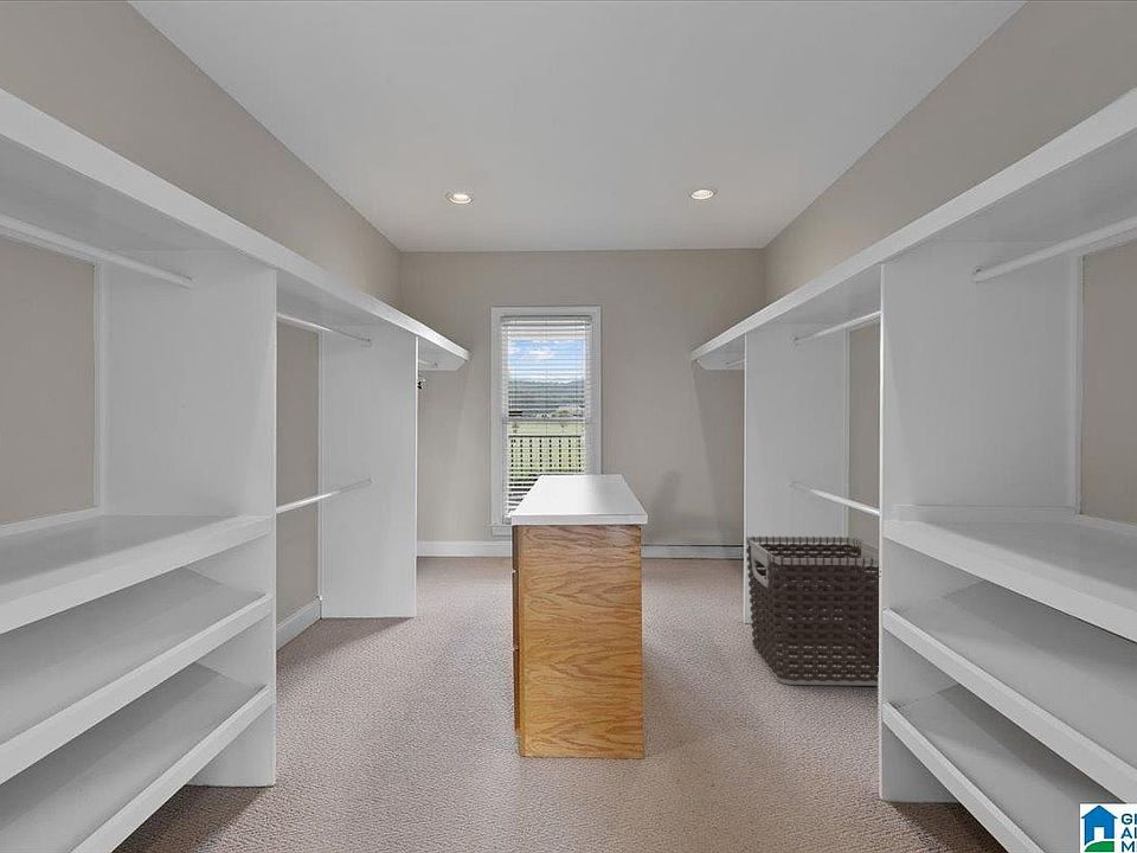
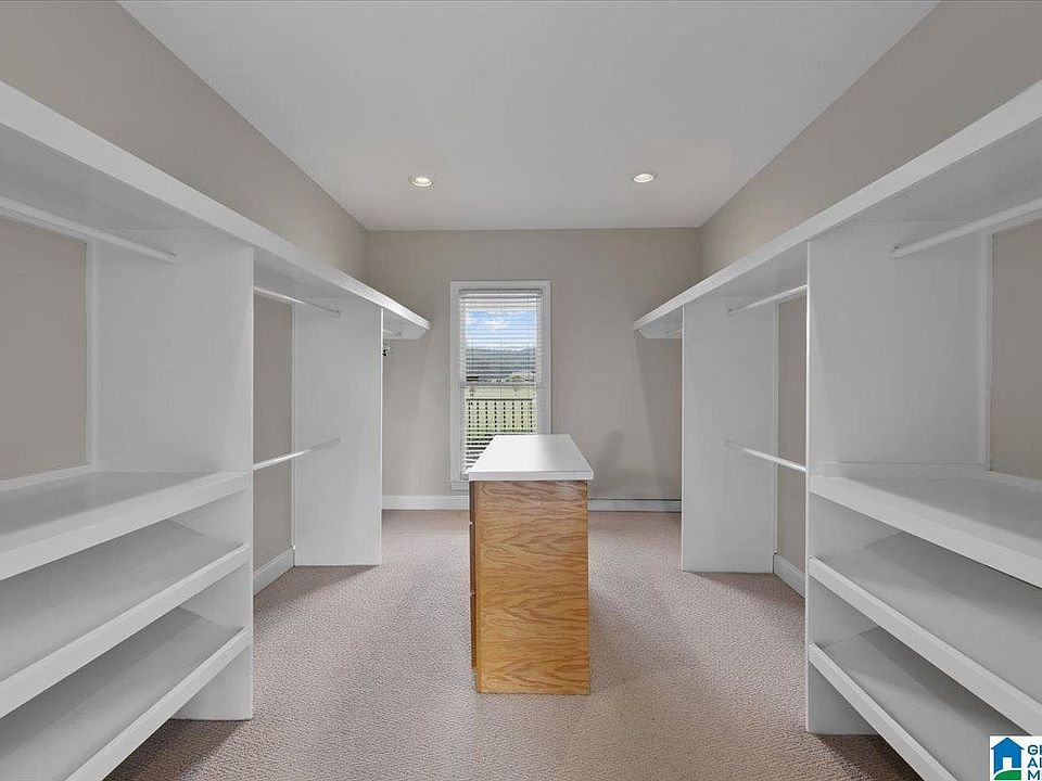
- clothes hamper [745,535,880,687]
